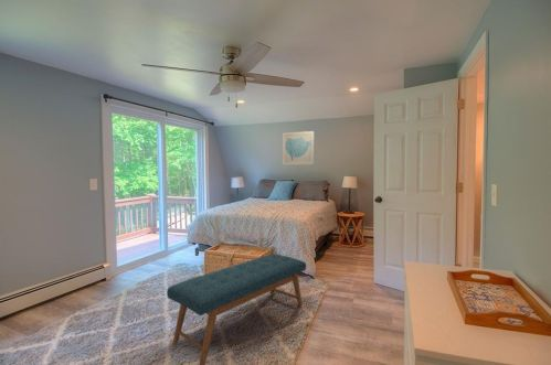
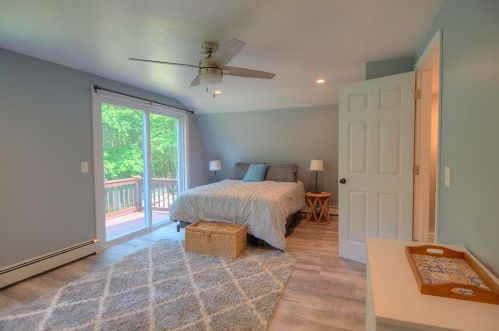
- wall art [282,130,315,167]
- bench [166,253,307,365]
